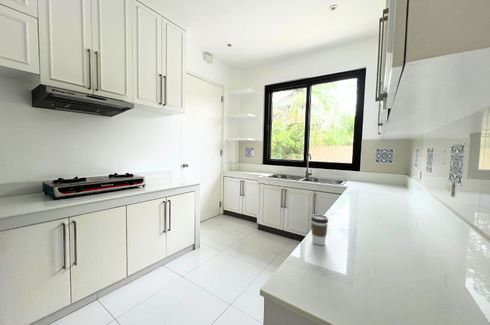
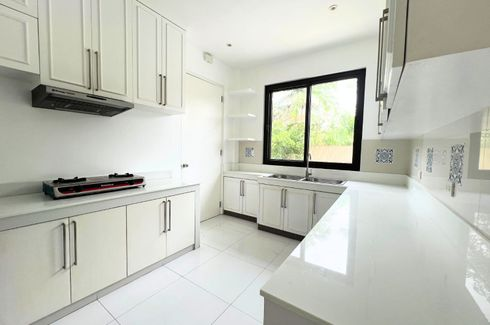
- coffee cup [310,214,329,246]
